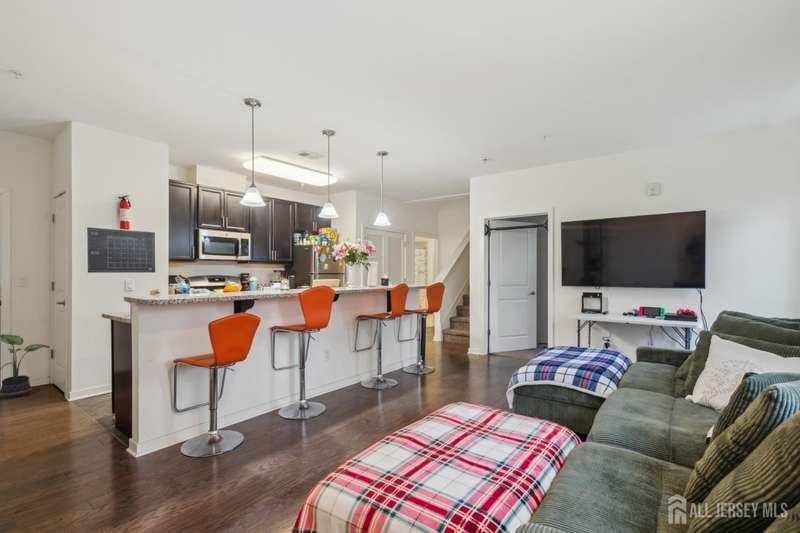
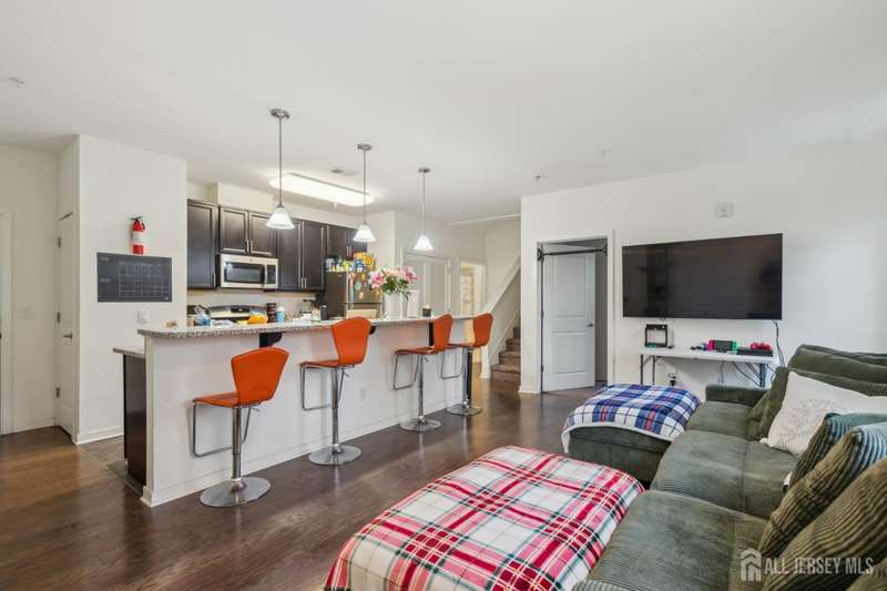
- potted plant [0,333,50,400]
